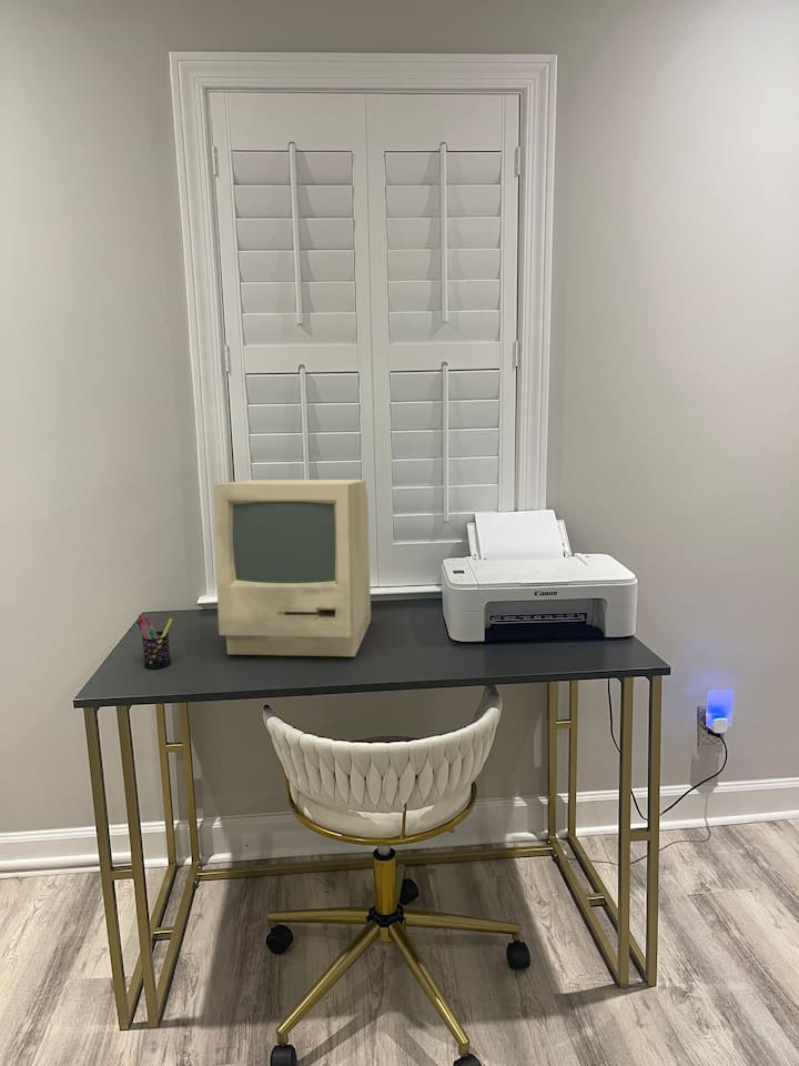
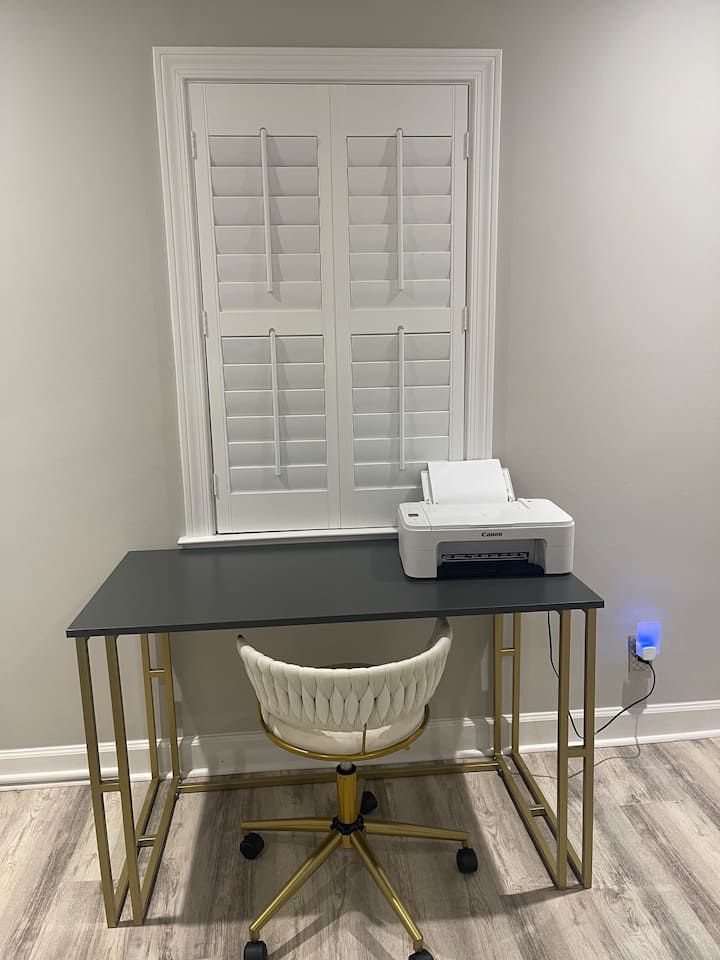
- computer monitor [213,479,372,657]
- pen holder [135,614,173,670]
